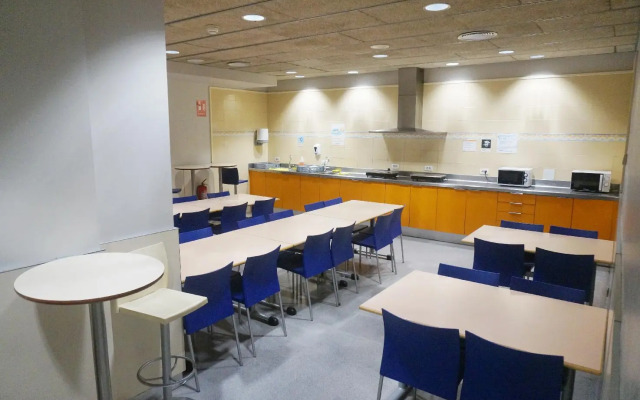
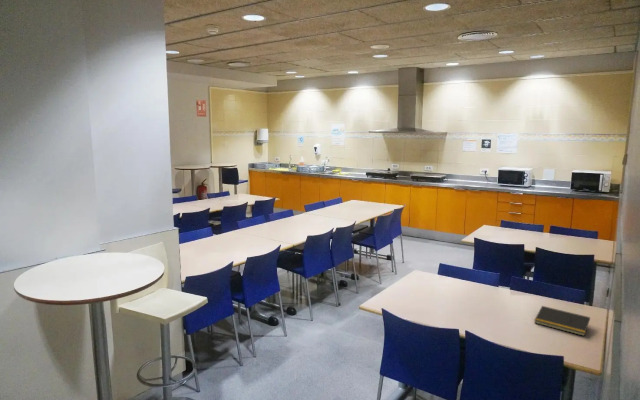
+ notepad [533,305,591,337]
